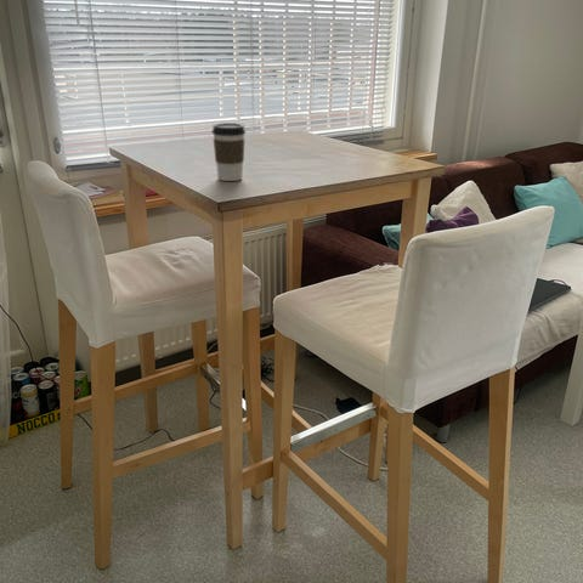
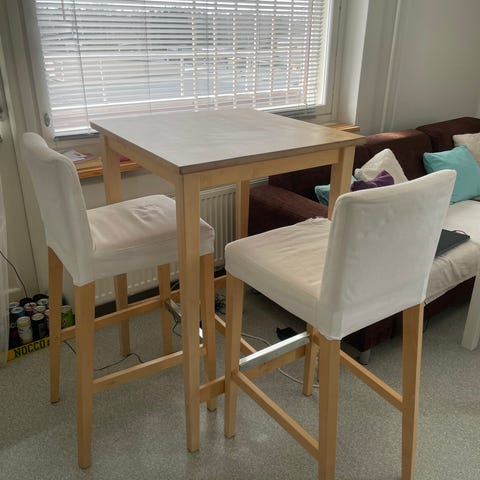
- coffee cup [211,121,247,182]
